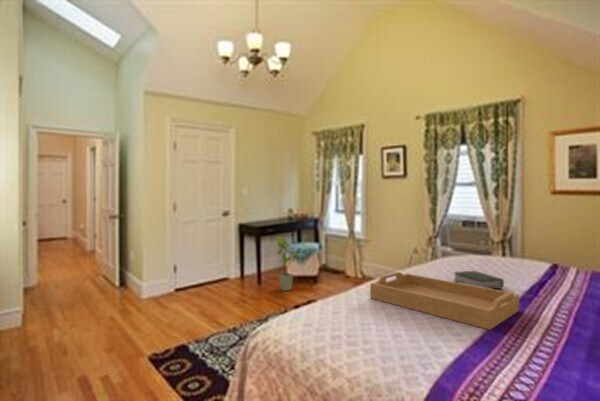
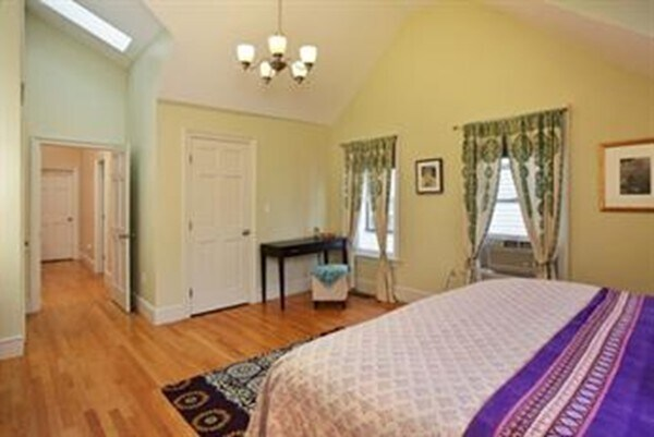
- house plant [274,236,303,292]
- book [452,270,505,290]
- serving tray [369,271,520,331]
